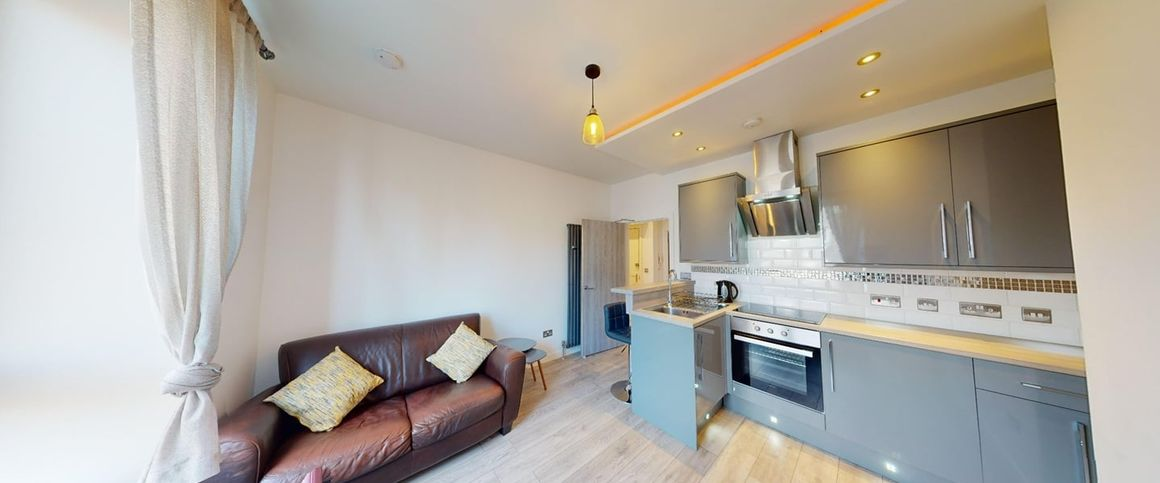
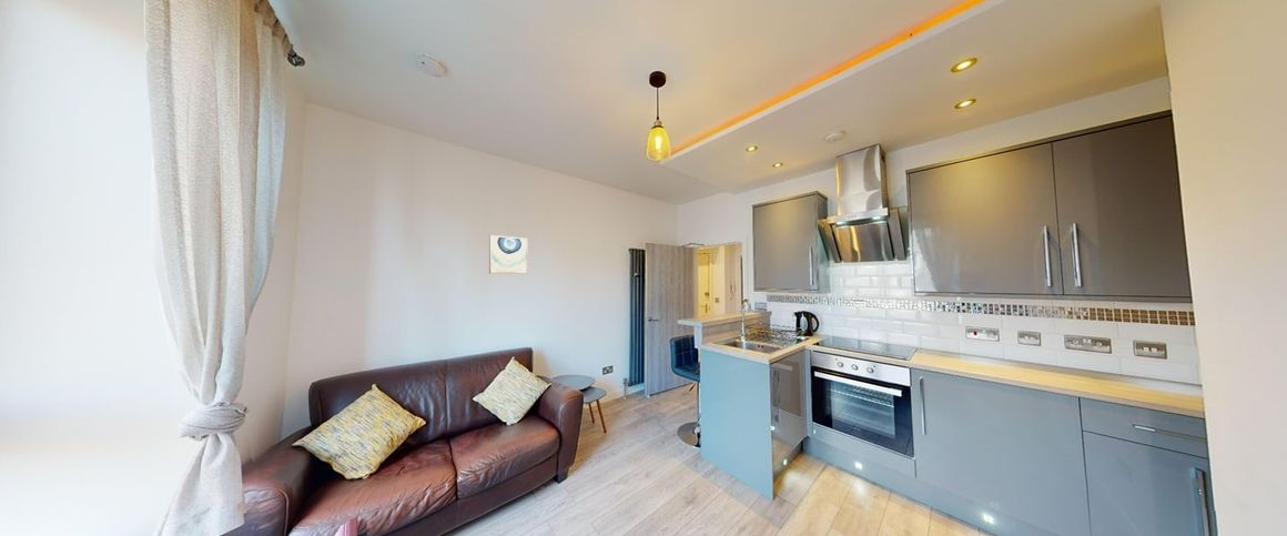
+ wall art [488,234,528,275]
